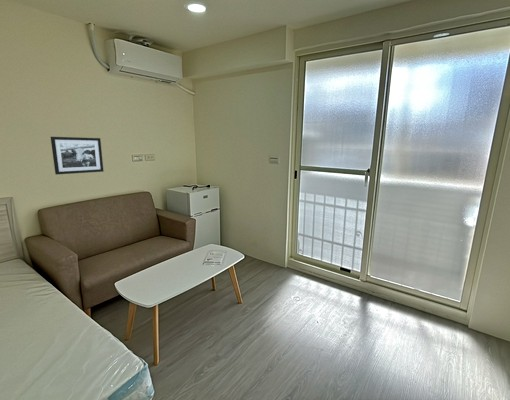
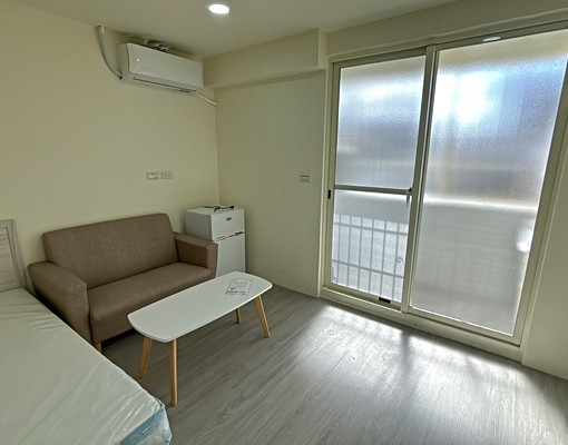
- picture frame [50,136,105,176]
